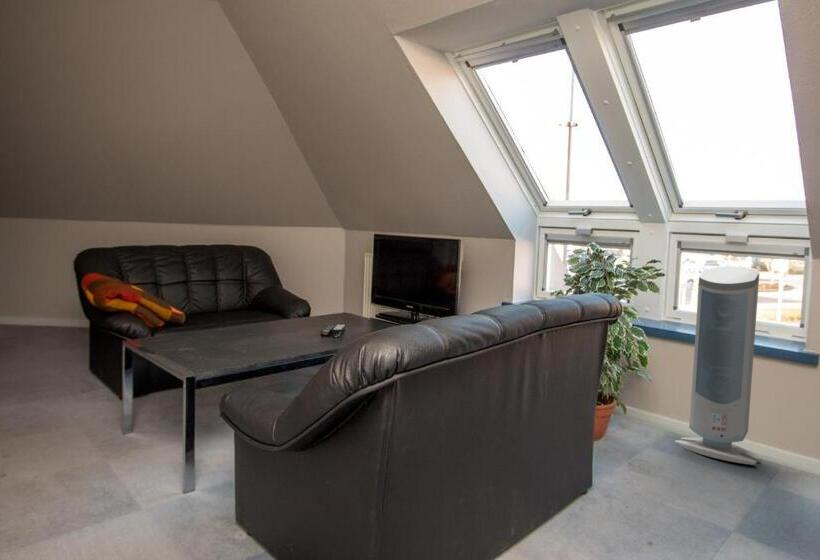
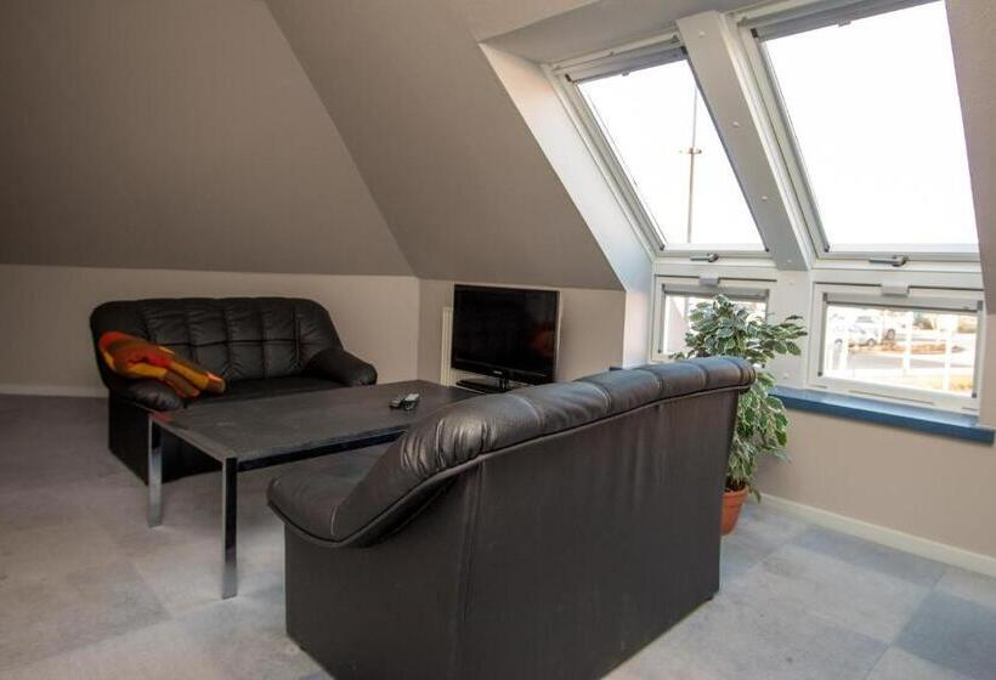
- air purifier [674,265,763,466]
